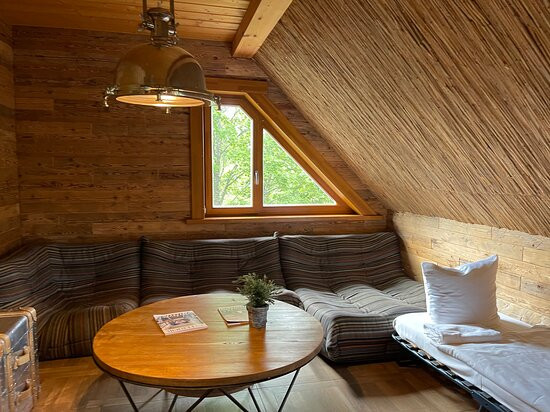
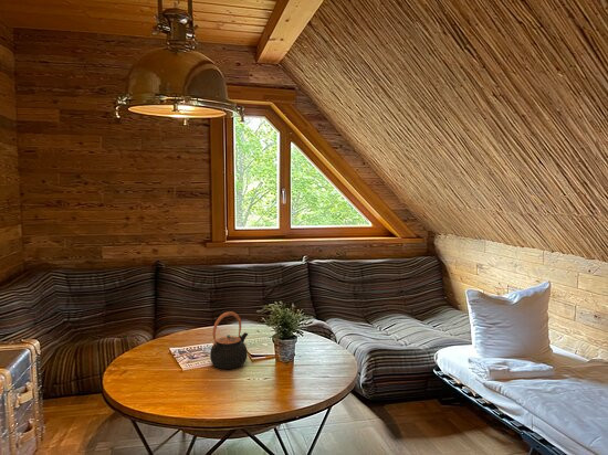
+ teapot [209,310,249,370]
